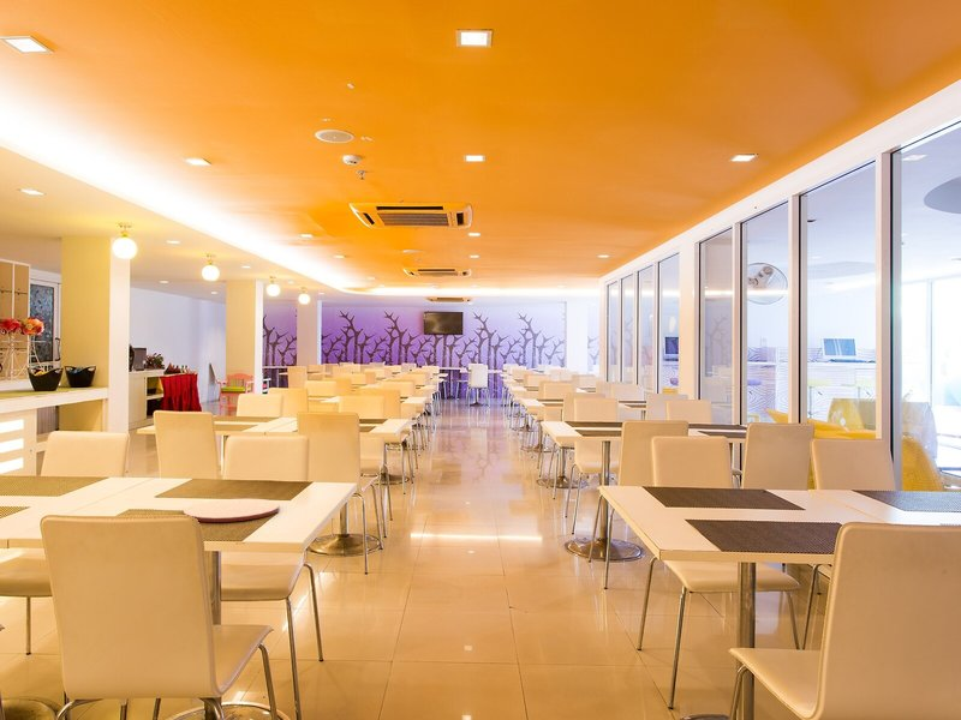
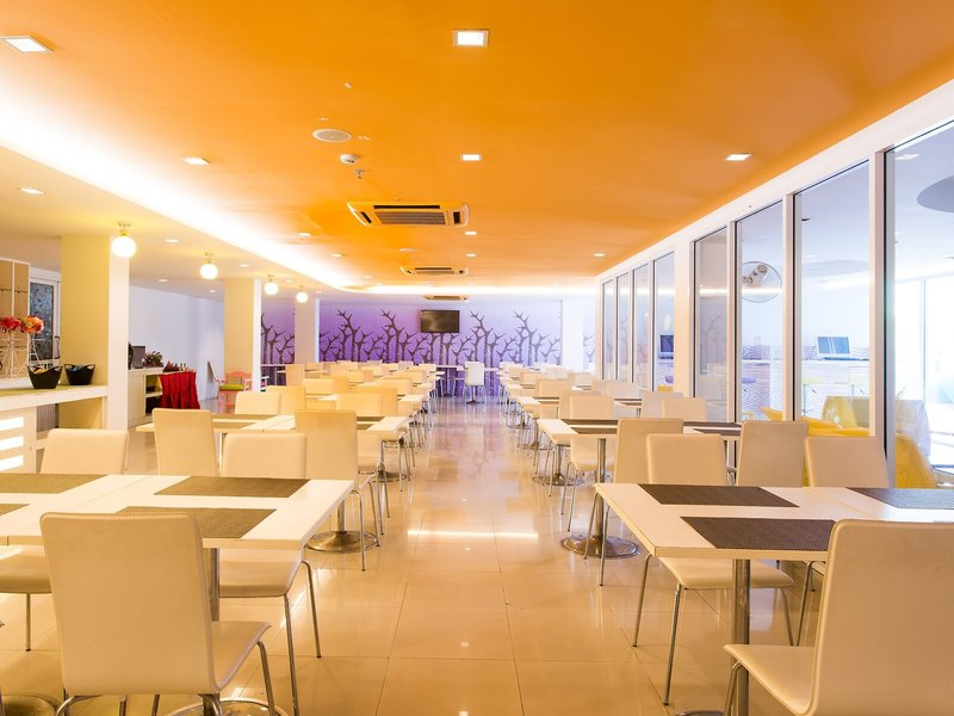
- plate [183,498,281,523]
